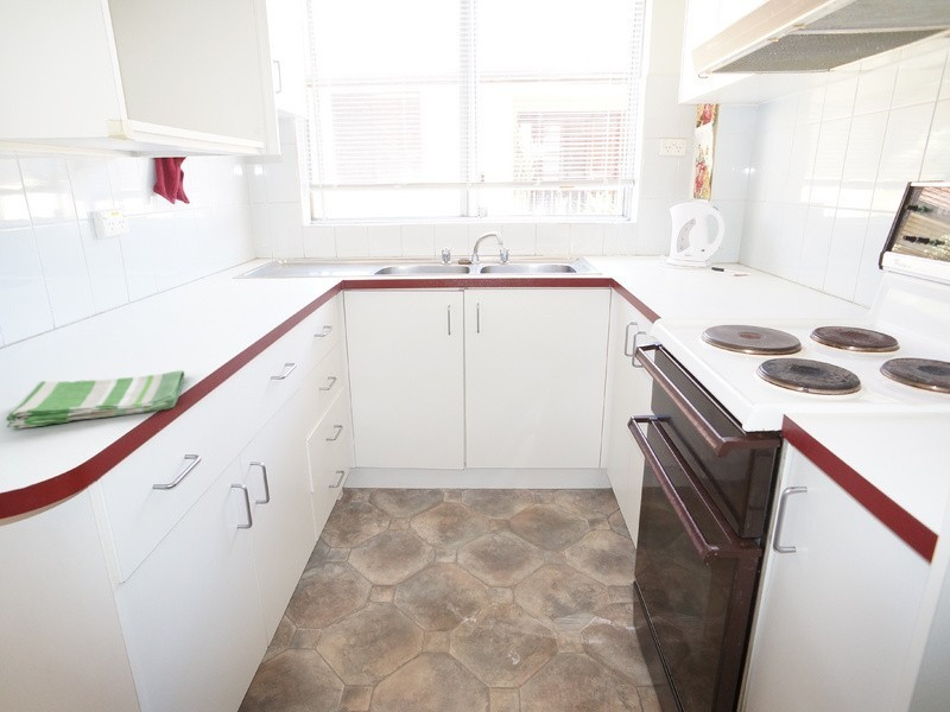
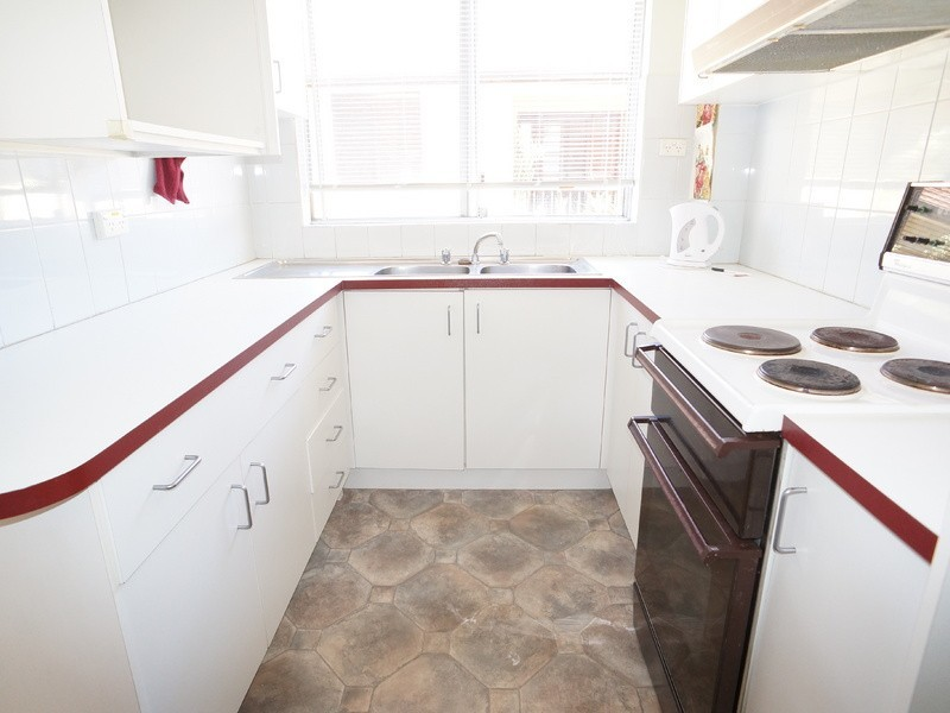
- dish towel [5,369,185,431]
